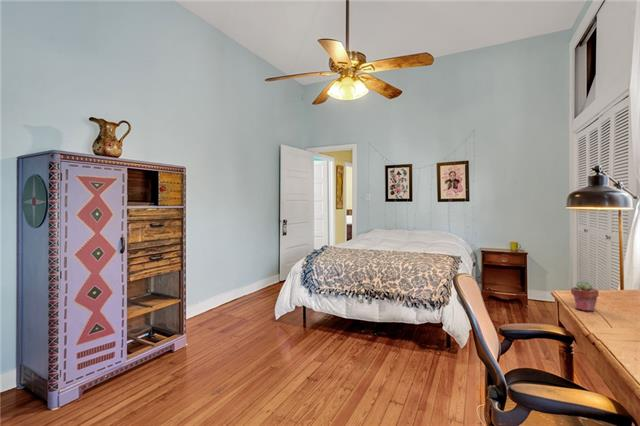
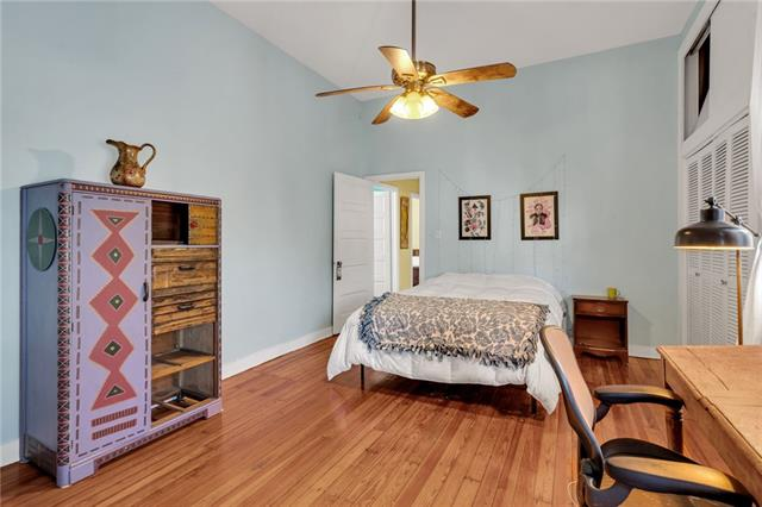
- potted succulent [570,280,599,312]
